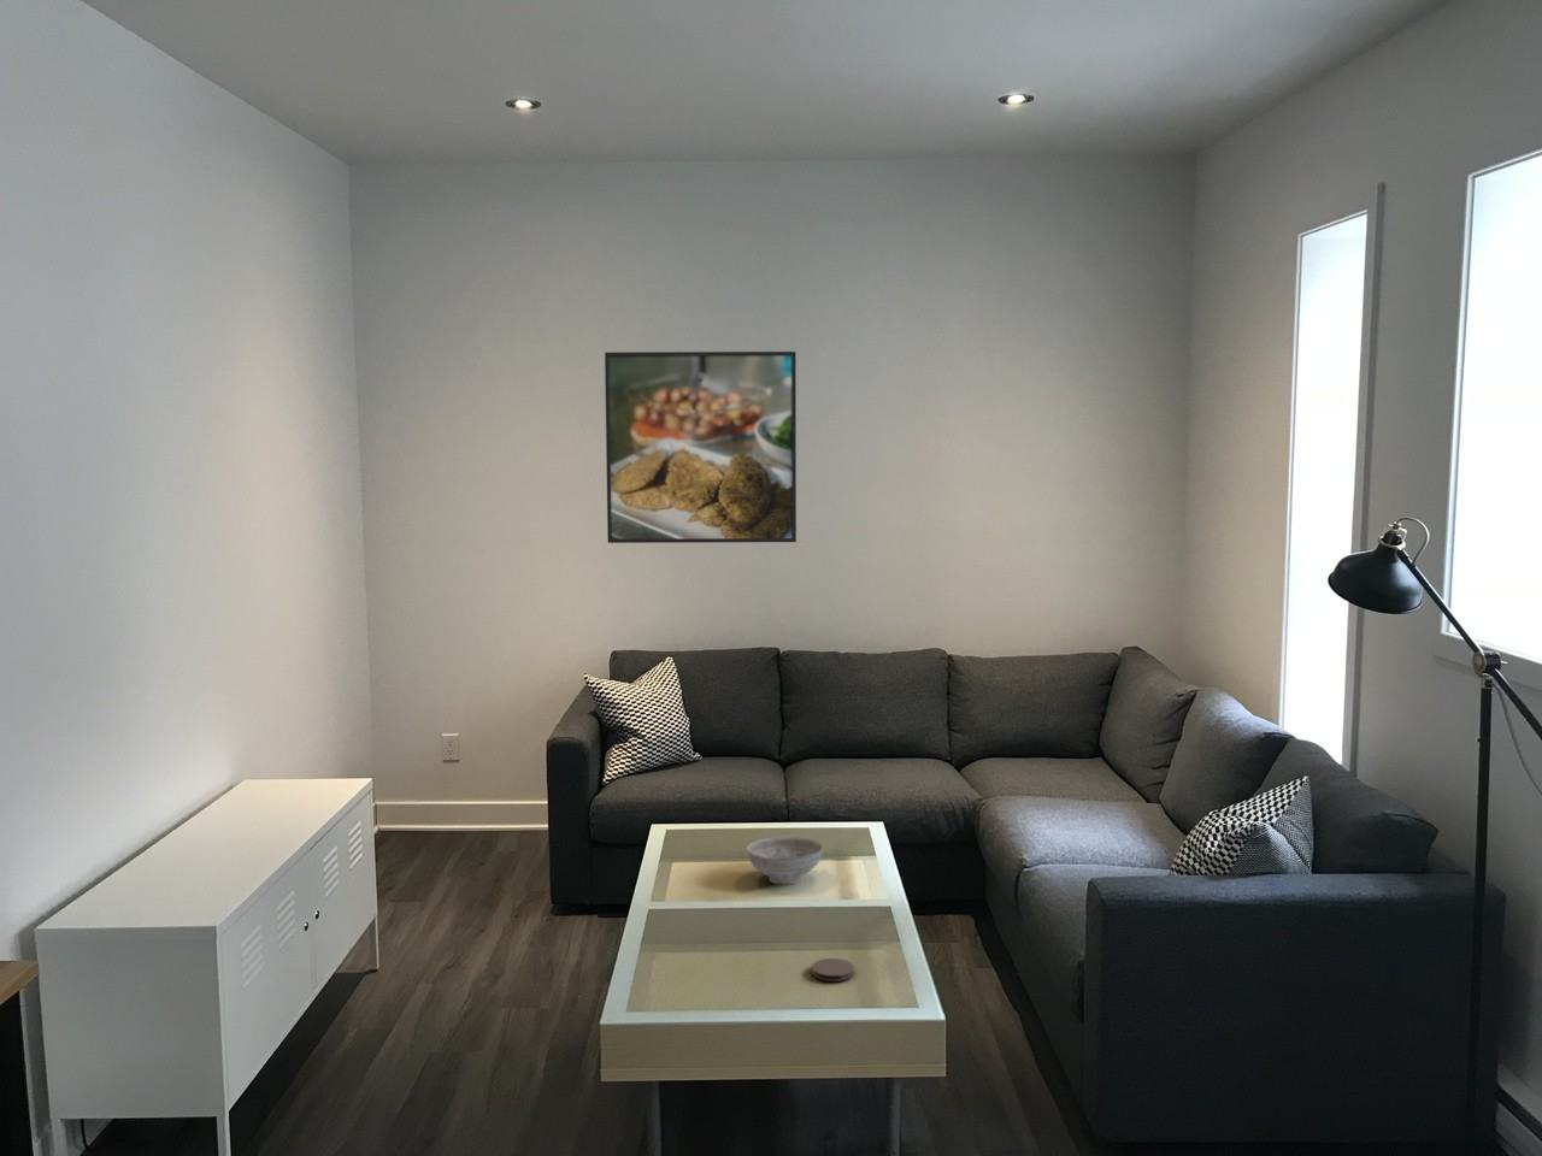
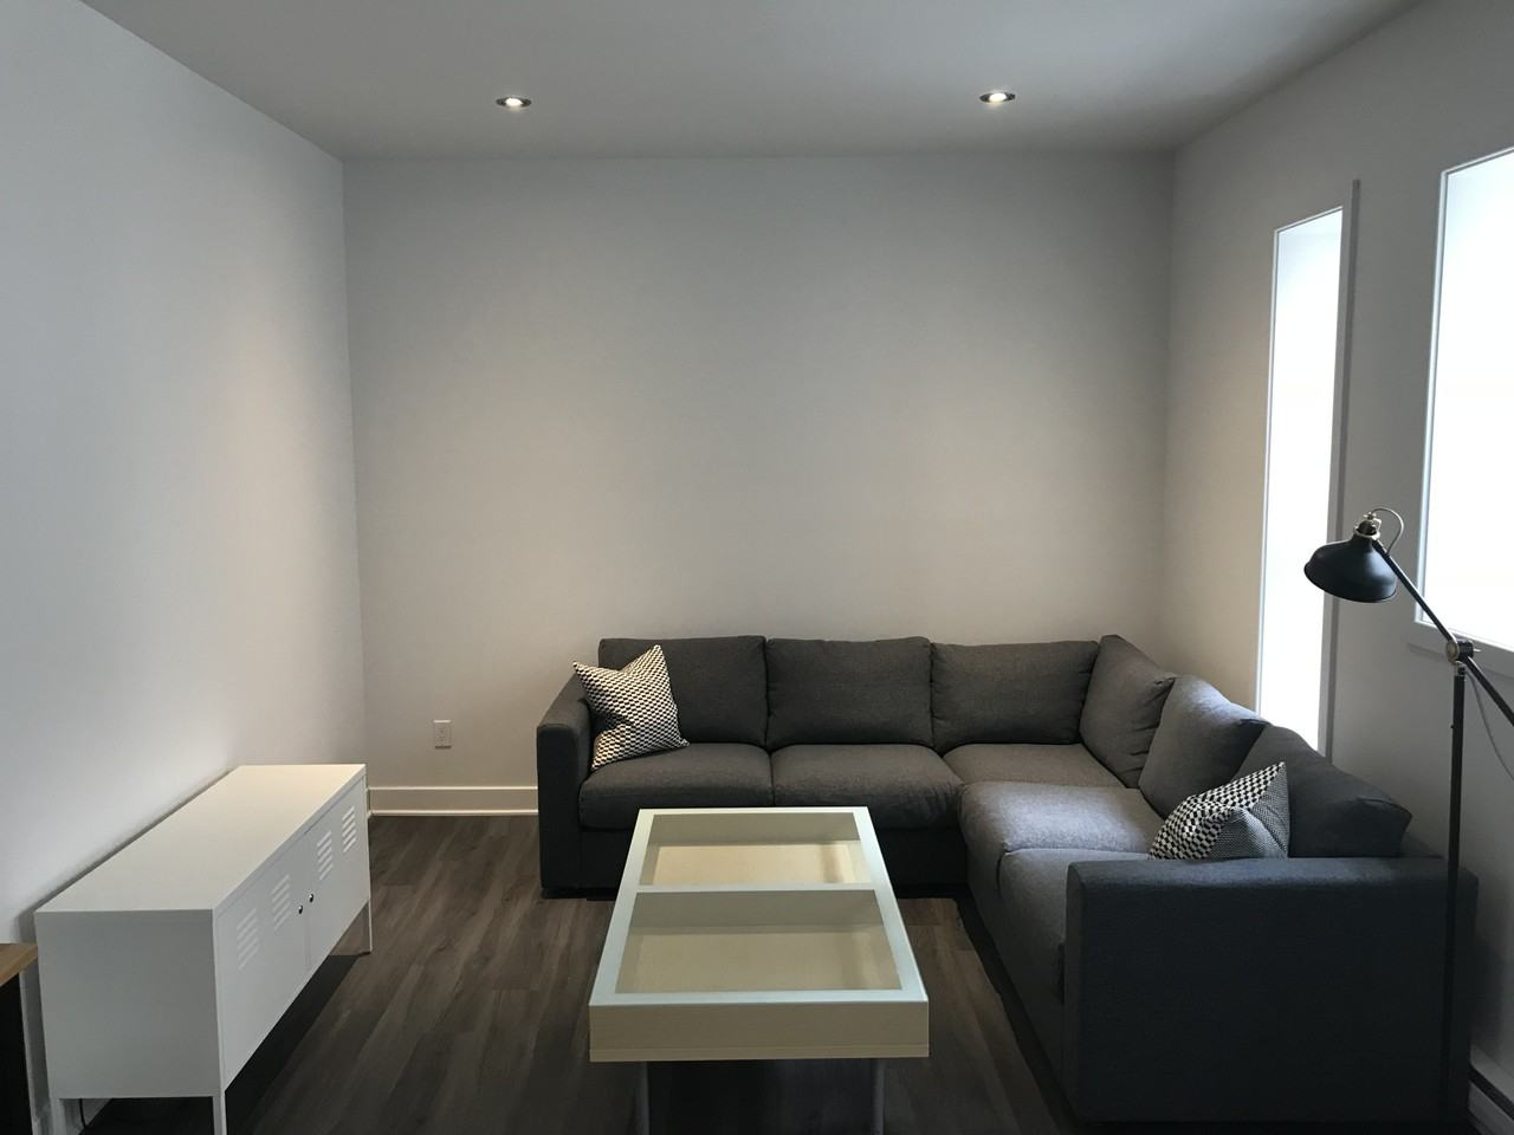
- decorative bowl [746,835,826,885]
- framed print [603,351,798,544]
- coaster [811,957,855,982]
